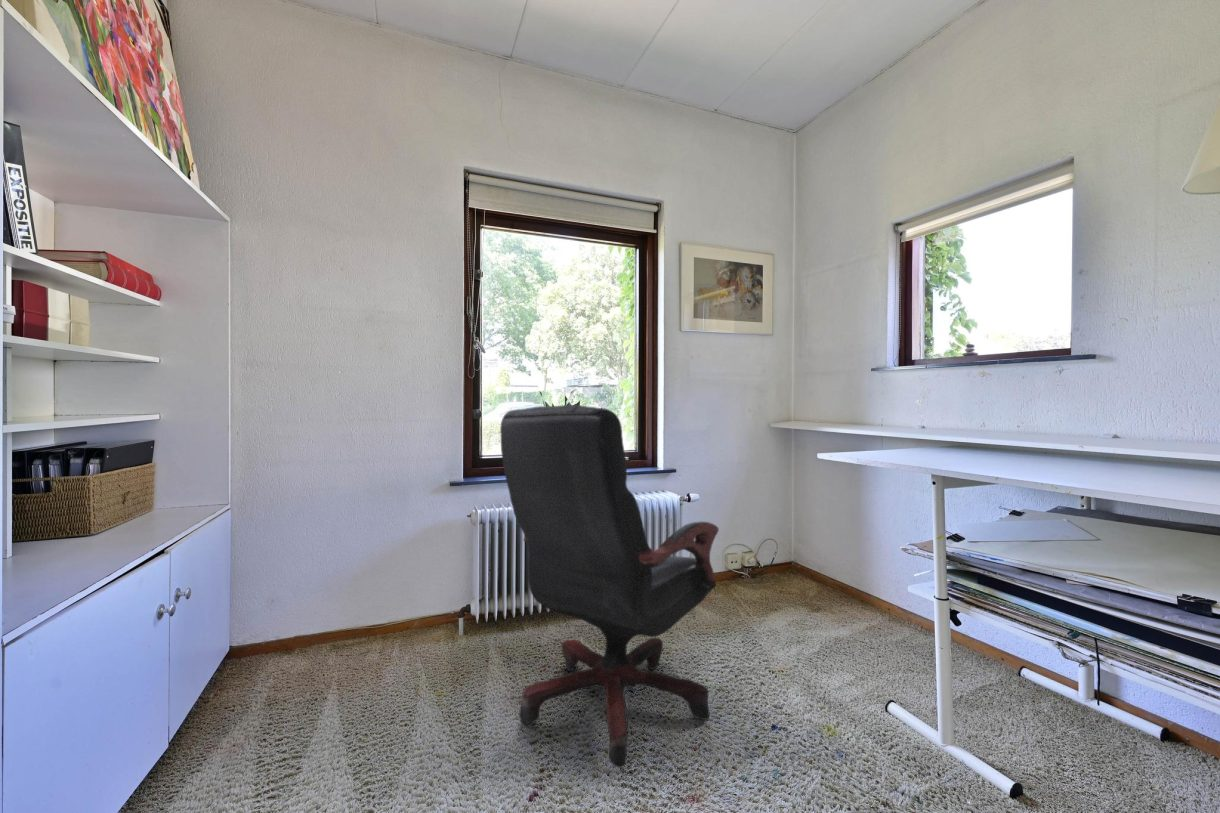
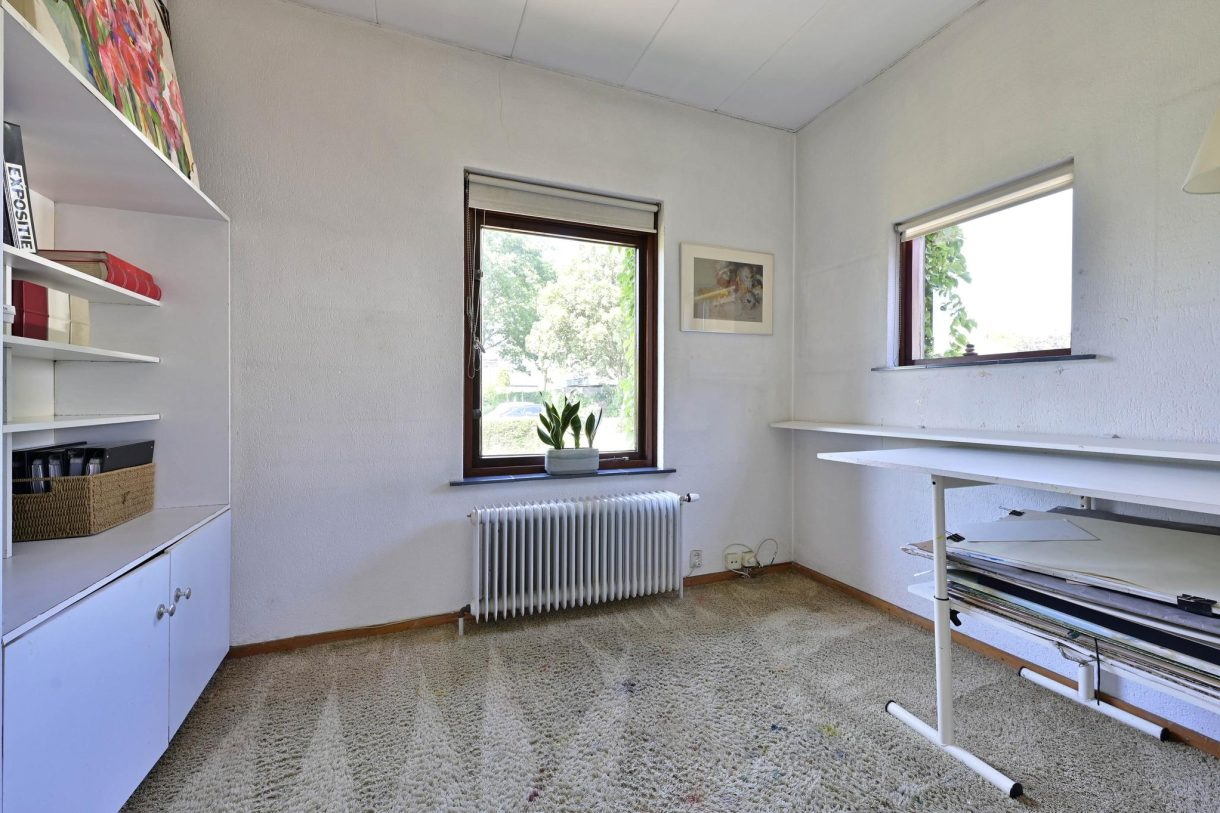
- office chair [499,404,720,768]
